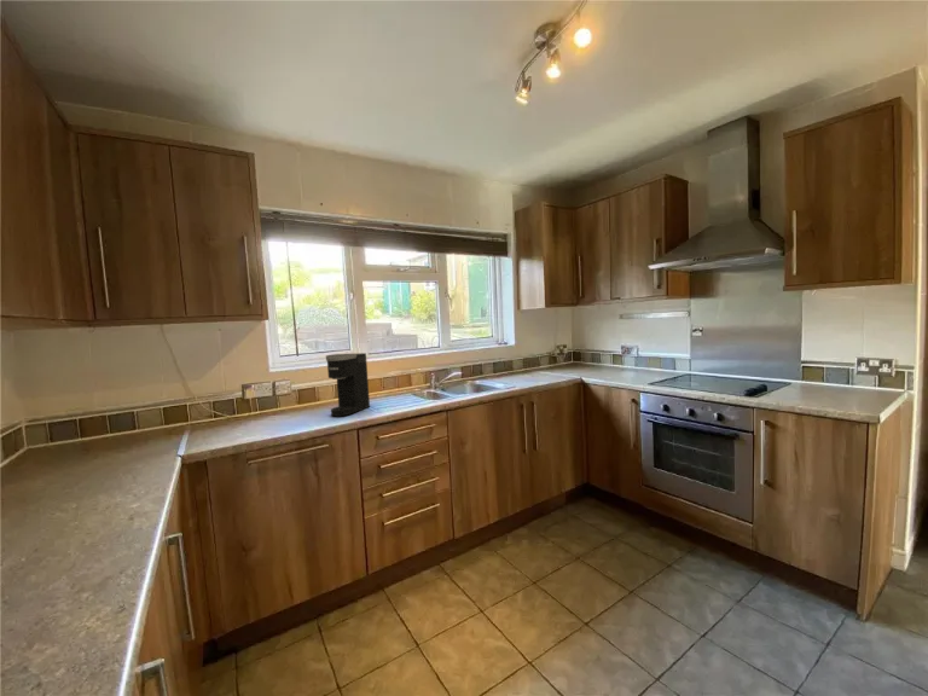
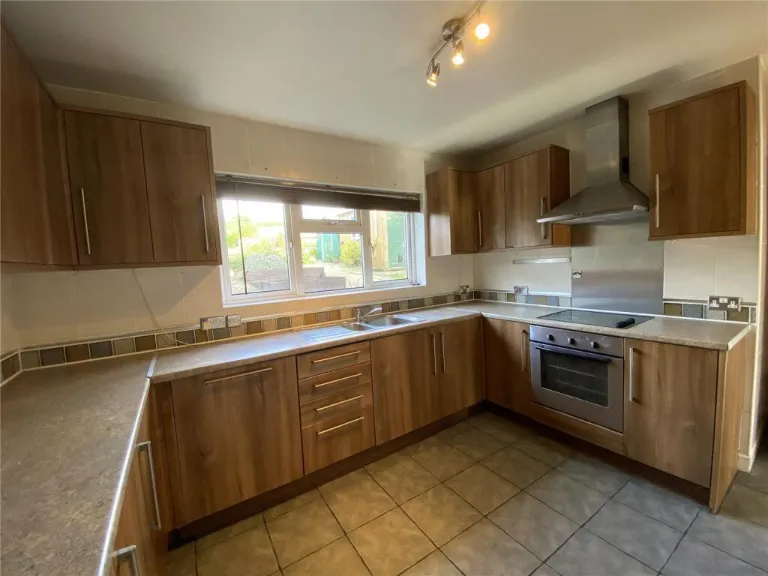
- coffee maker [325,352,371,418]
